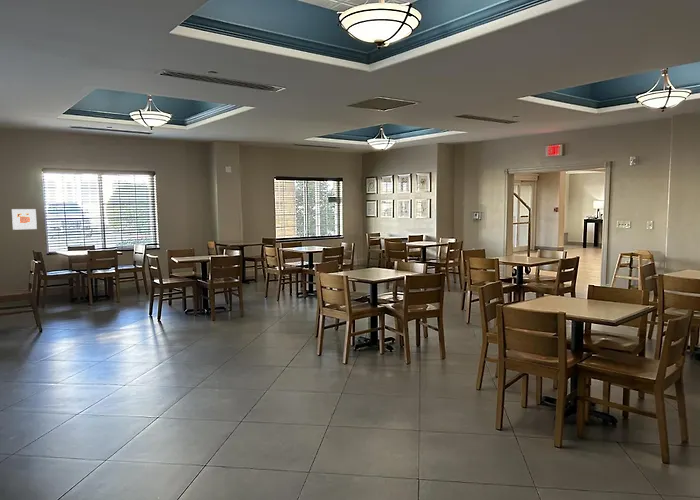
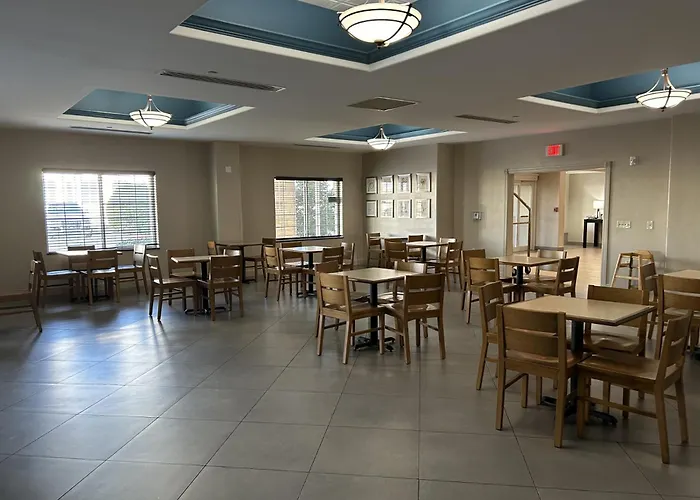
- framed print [11,208,38,231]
